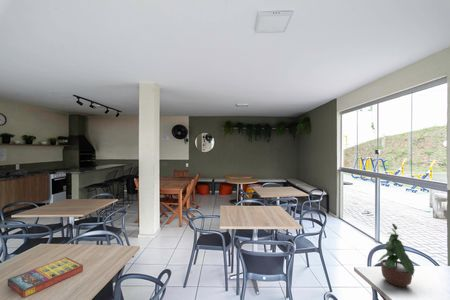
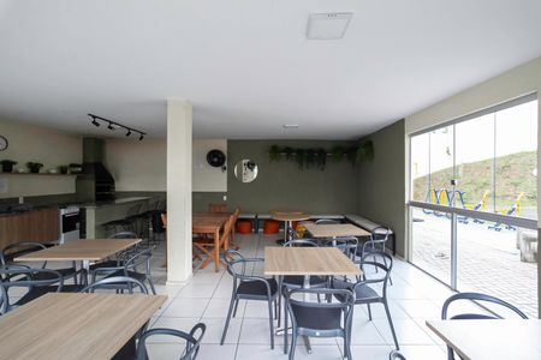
- potted plant [377,223,416,288]
- game compilation box [7,256,84,299]
